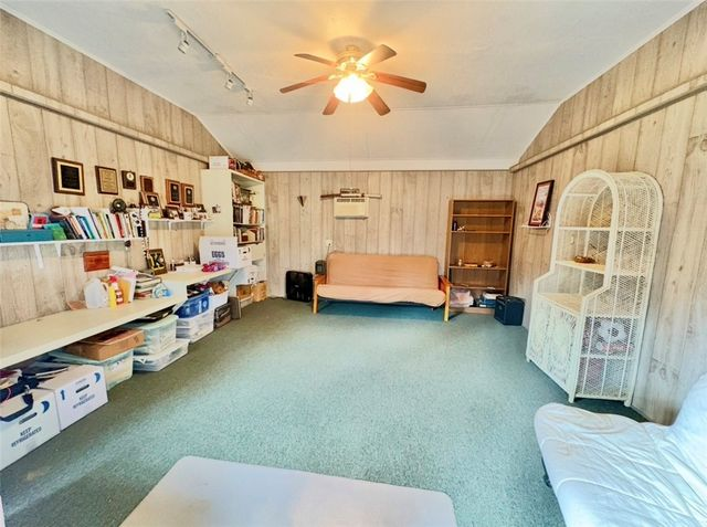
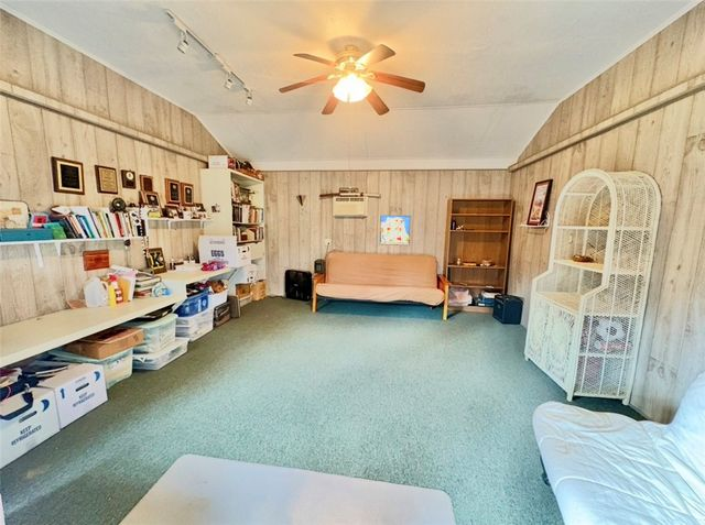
+ wall art [379,215,412,247]
